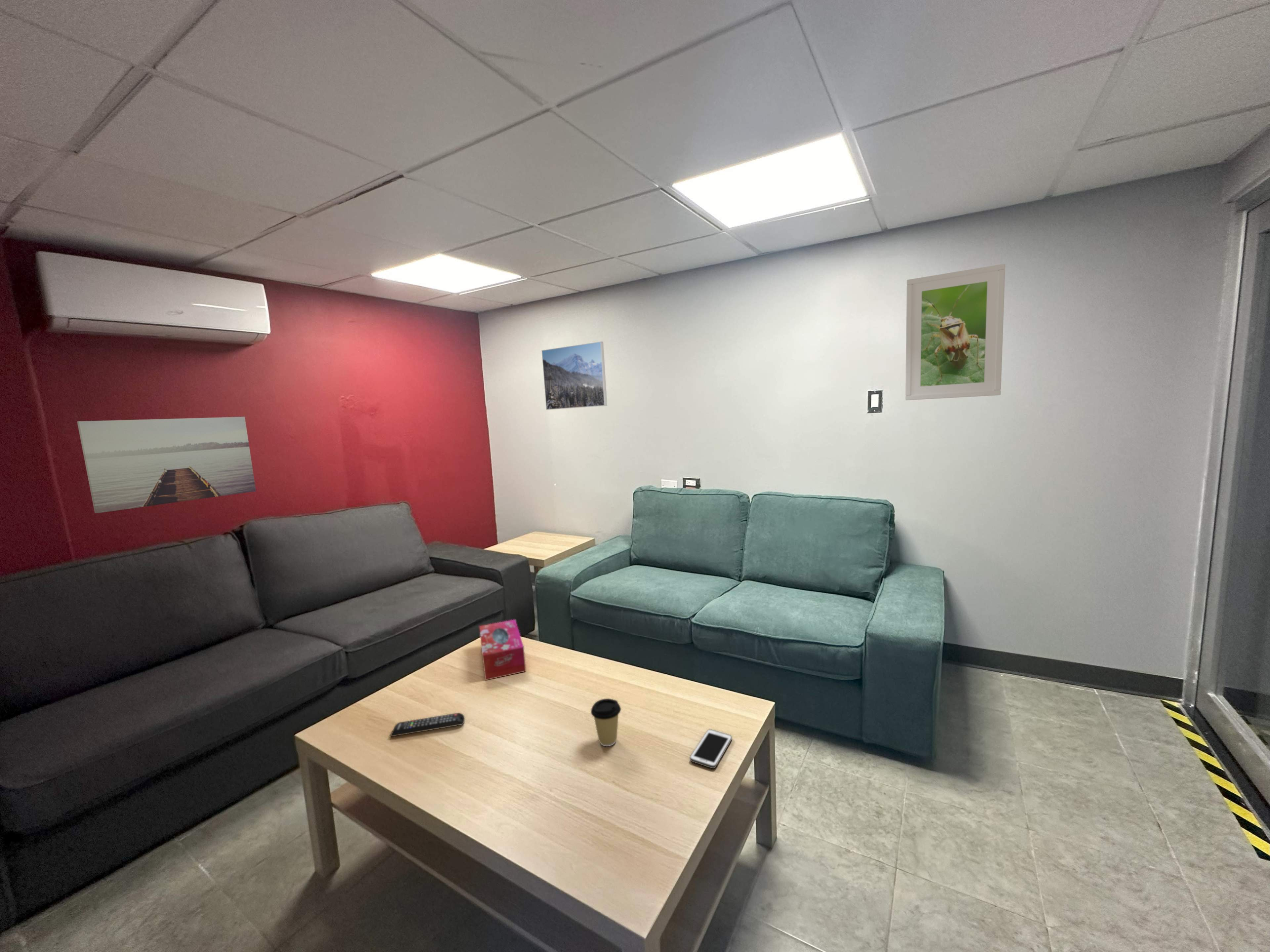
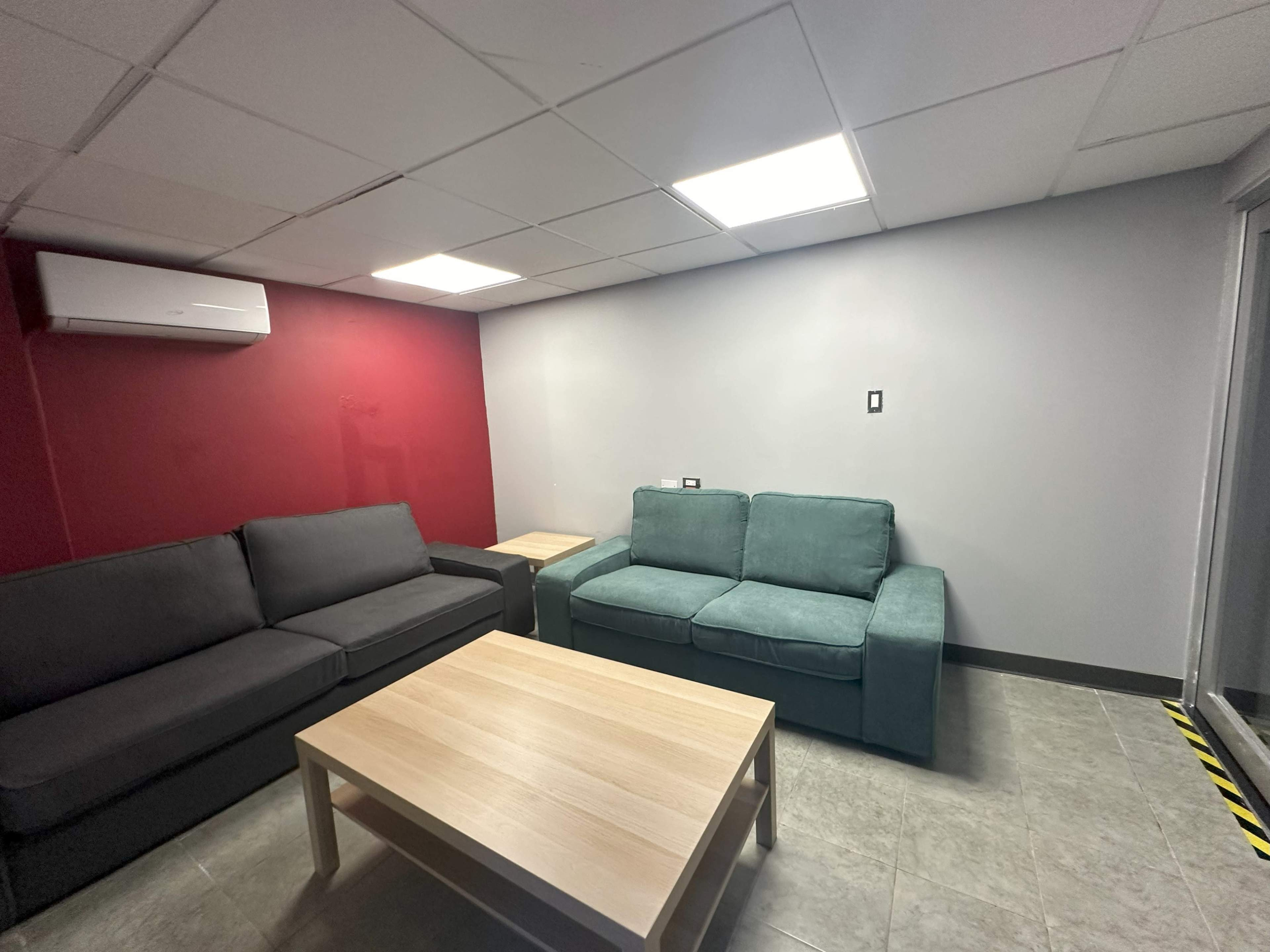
- coffee cup [590,698,621,747]
- cell phone [690,729,733,769]
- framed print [541,341,608,410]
- remote control [390,712,465,737]
- tissue box [479,619,526,681]
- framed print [905,263,1006,401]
- wall art [77,416,256,514]
